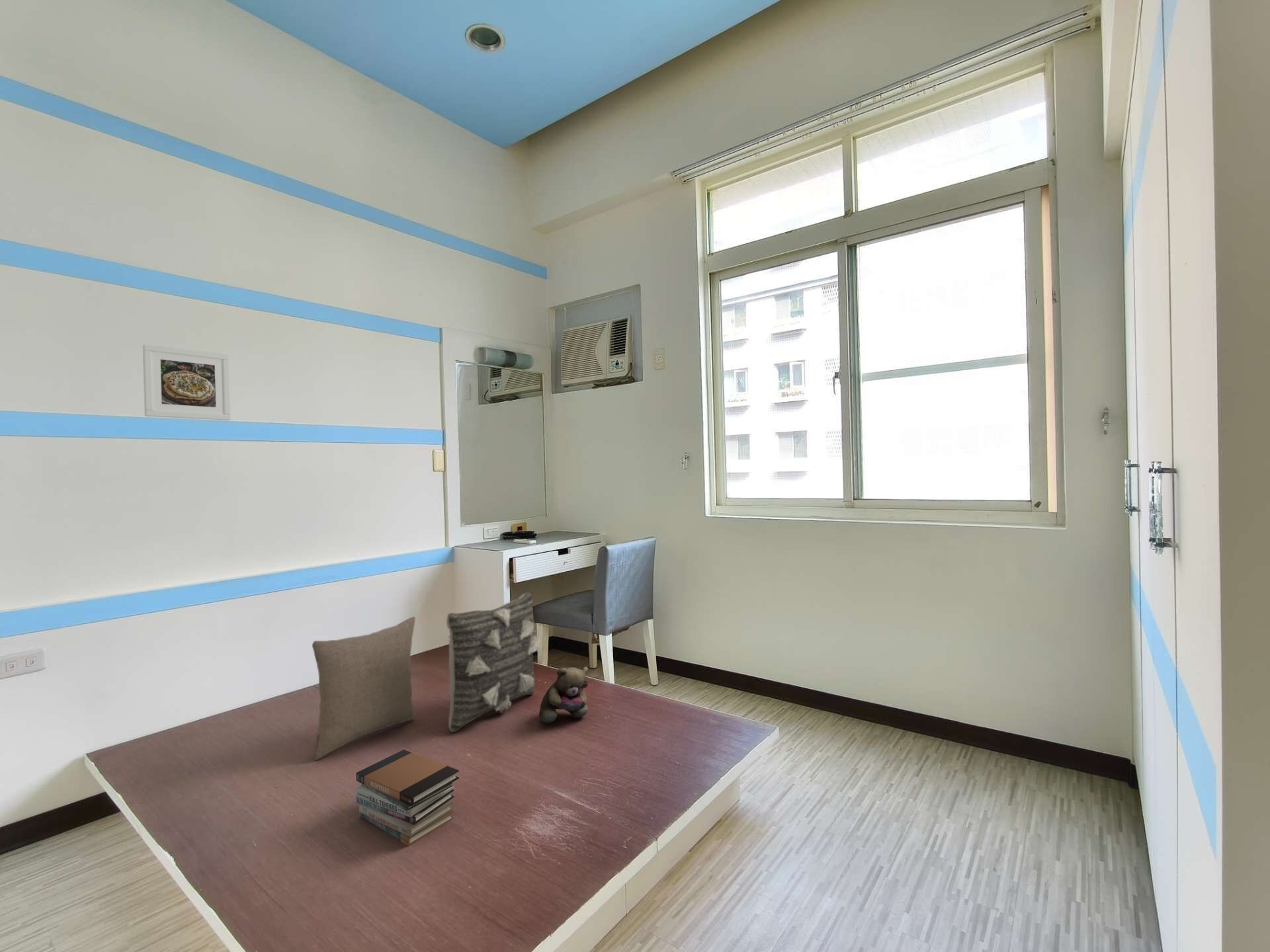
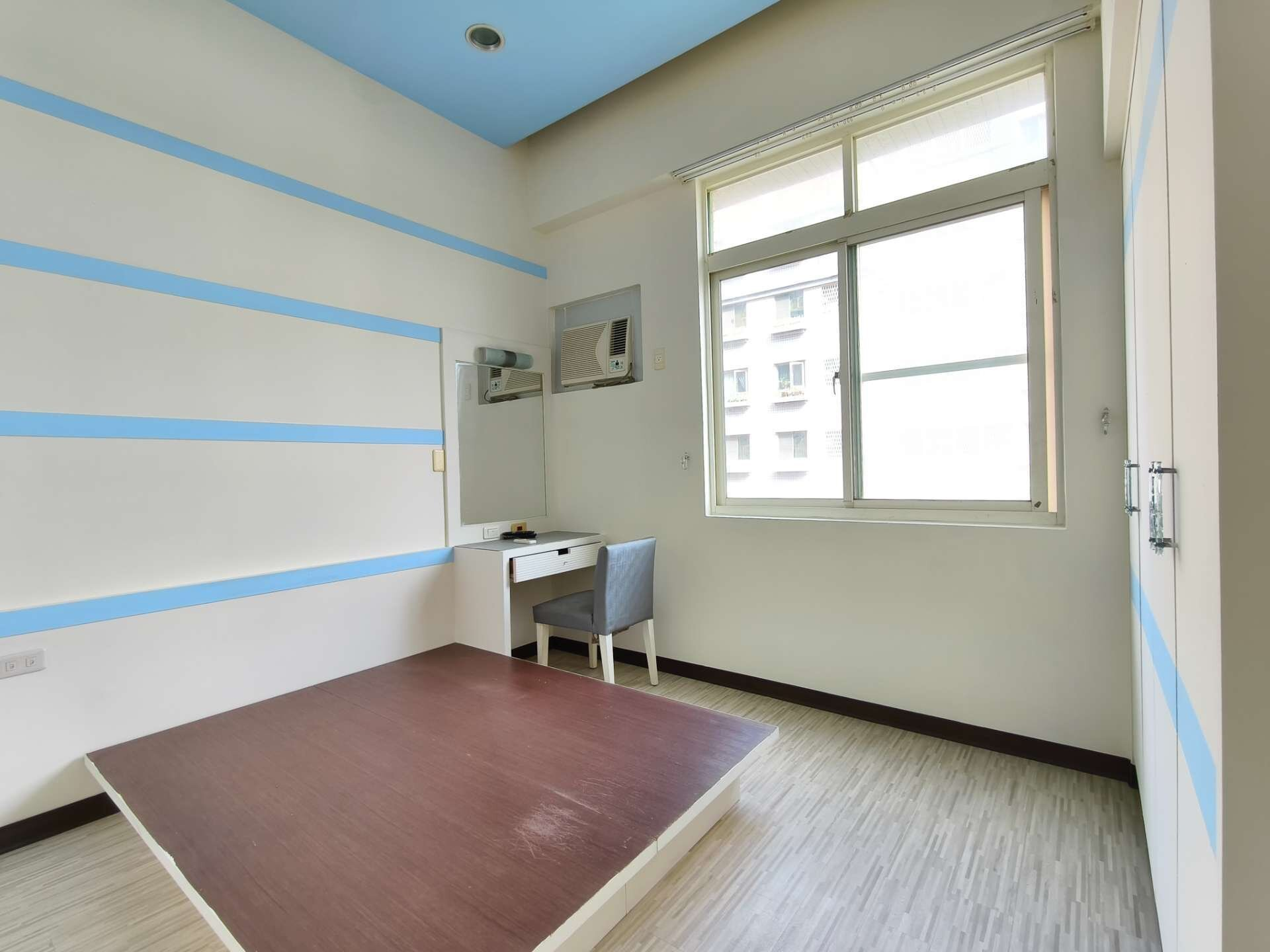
- teddy bear [538,666,589,725]
- pillow [312,616,416,761]
- book stack [355,749,460,847]
- pillow [446,592,542,733]
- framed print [142,344,232,421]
